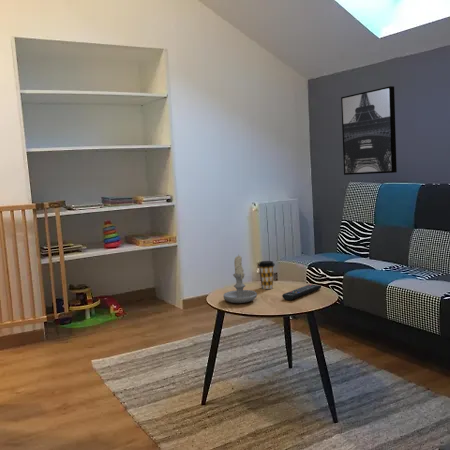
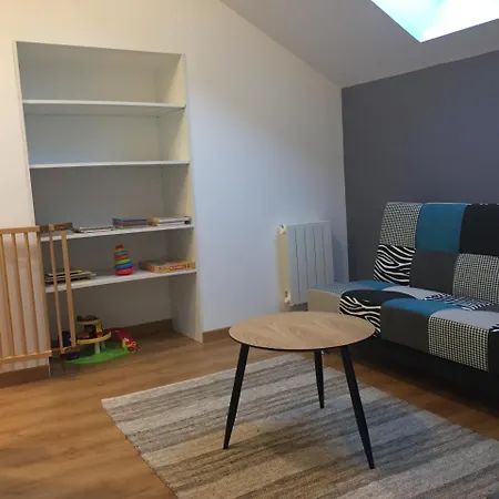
- candle [222,253,258,304]
- coffee cup [257,260,276,290]
- remote control [281,283,322,301]
- wall art [340,85,398,176]
